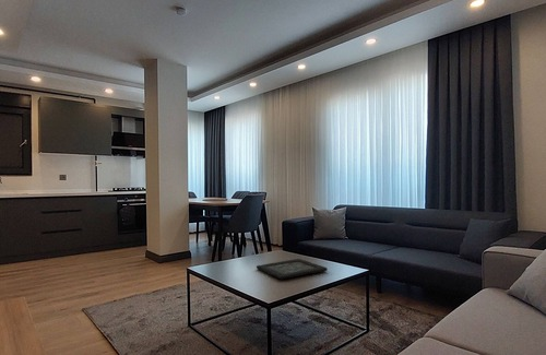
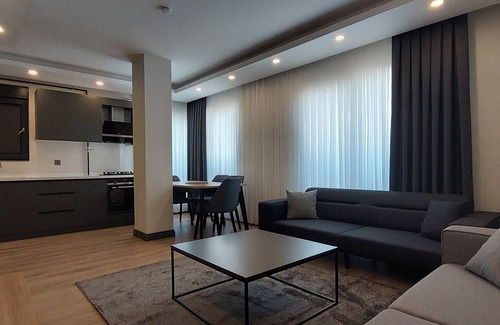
- decorative tray [256,258,329,281]
